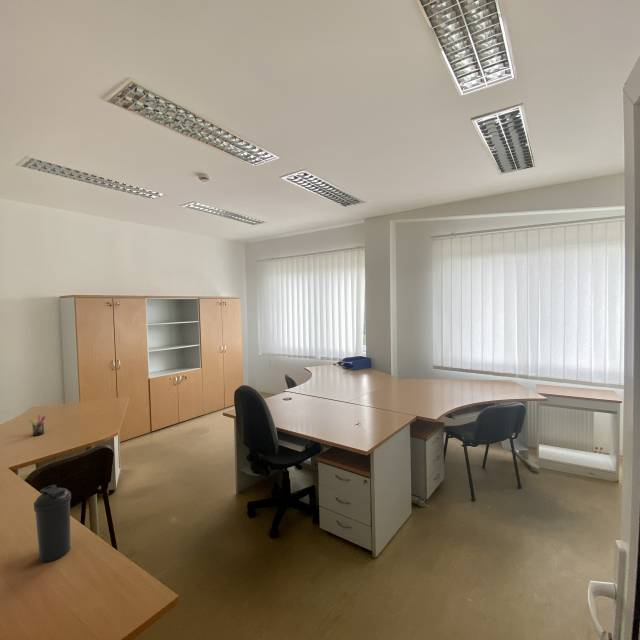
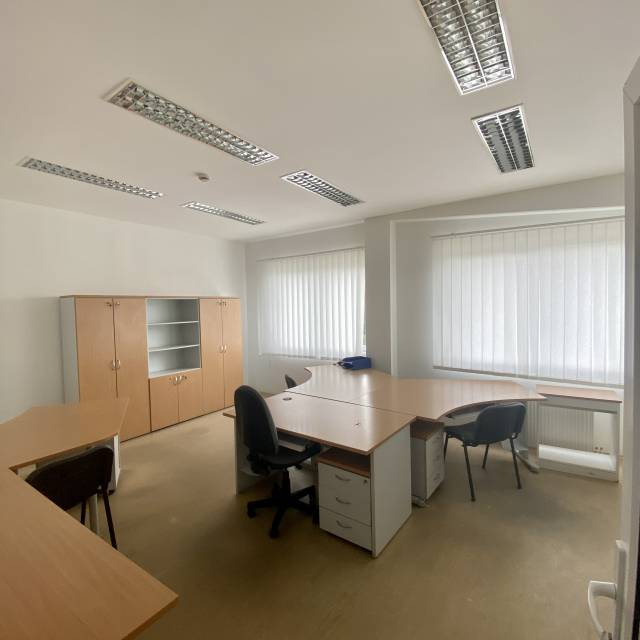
- pen holder [28,414,46,437]
- water bottle [33,484,72,563]
